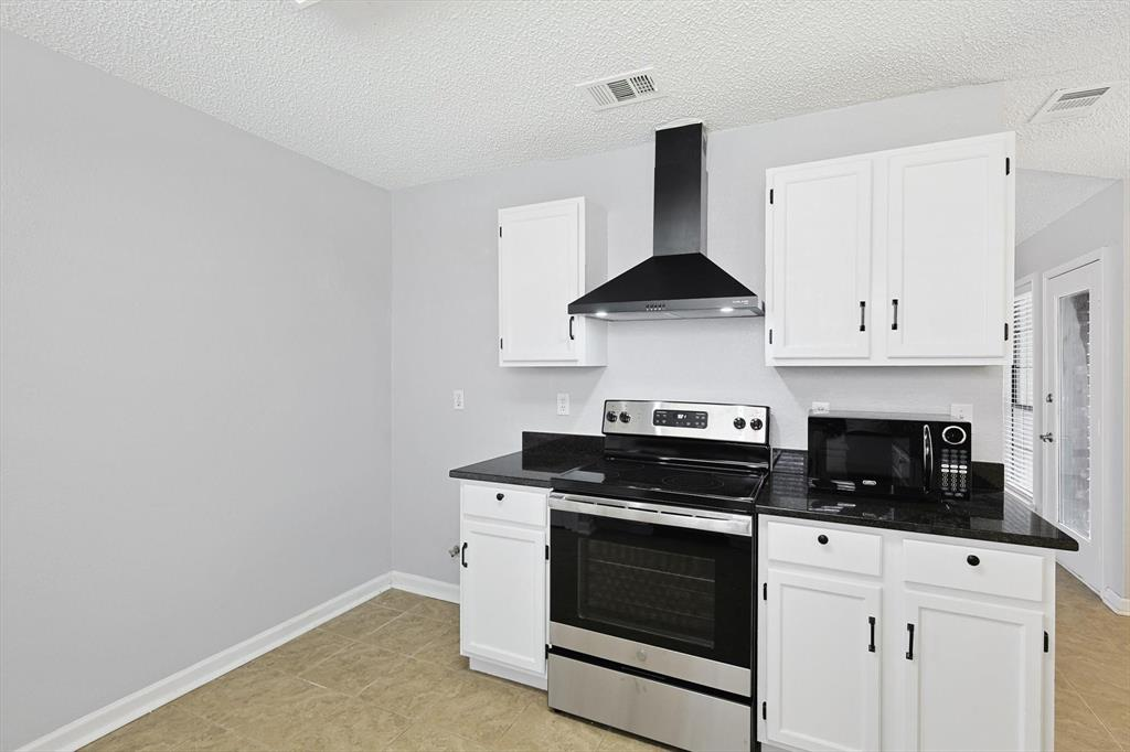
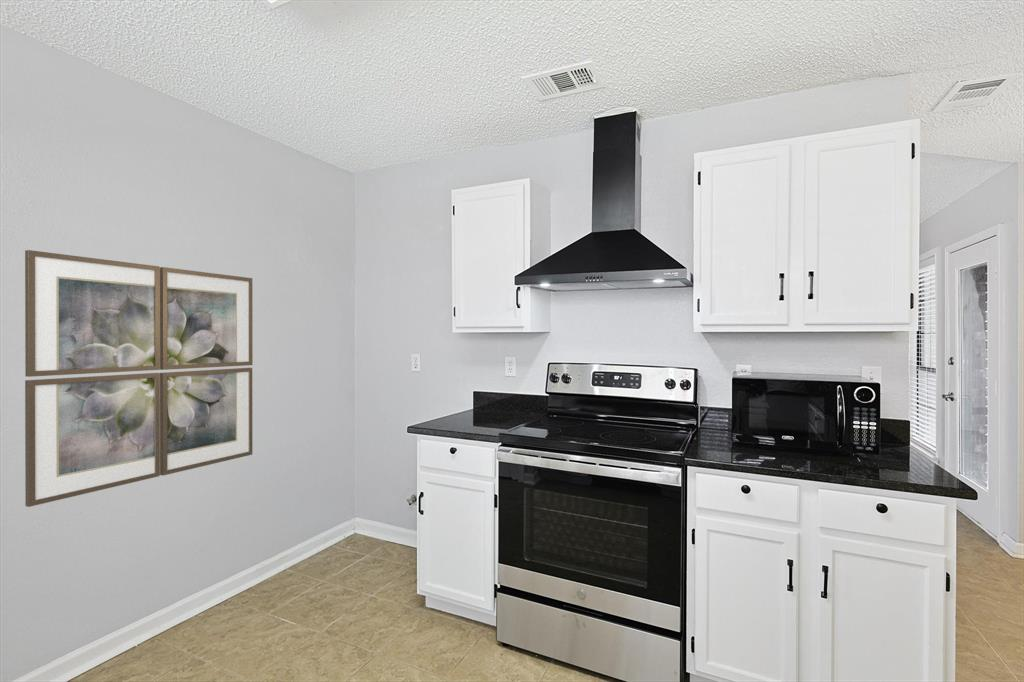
+ wall art [24,249,254,508]
